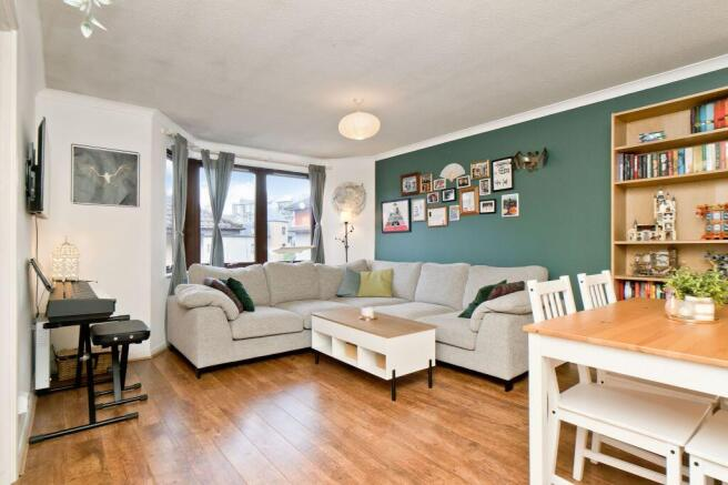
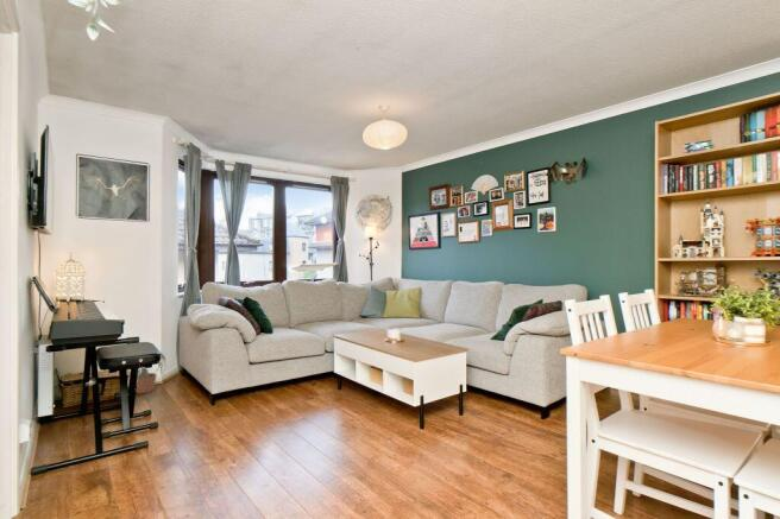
+ potted plant [136,352,166,394]
